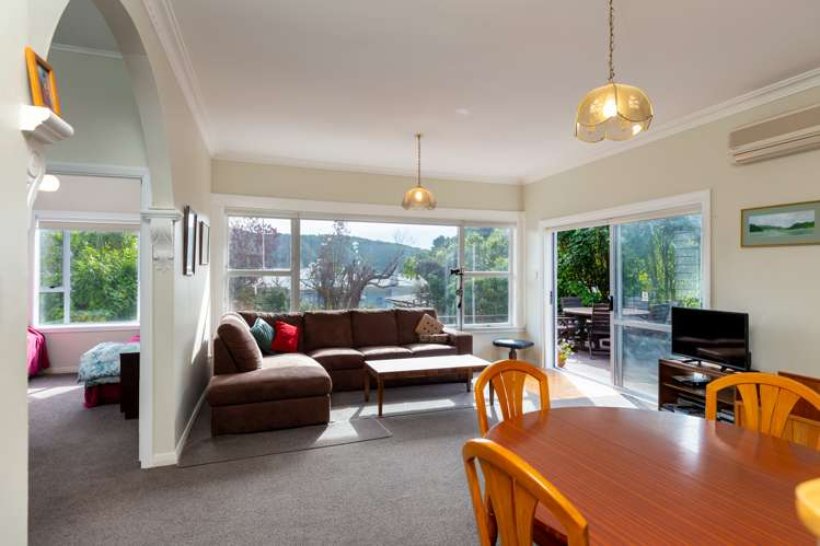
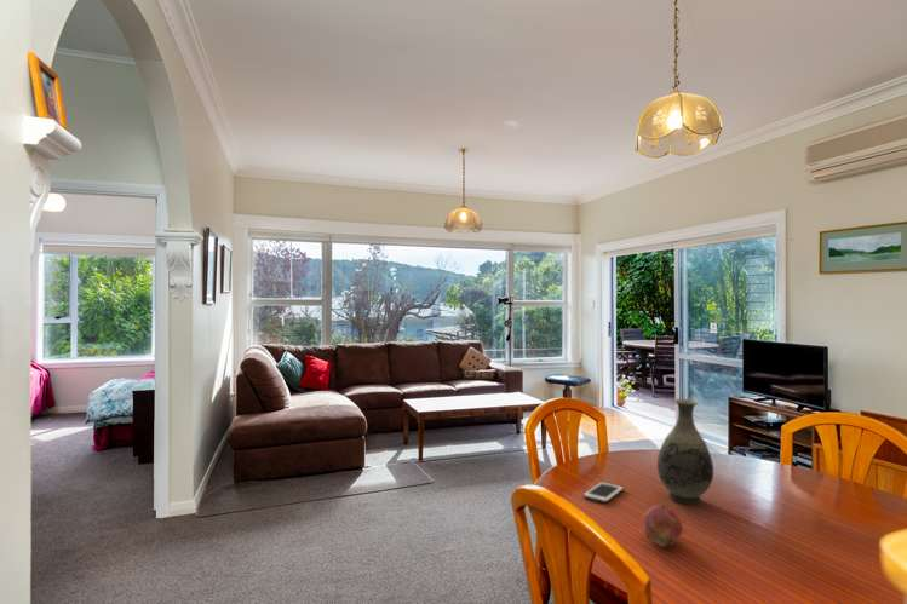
+ fruit [642,504,684,548]
+ vase [656,398,714,505]
+ cell phone [582,481,625,504]
